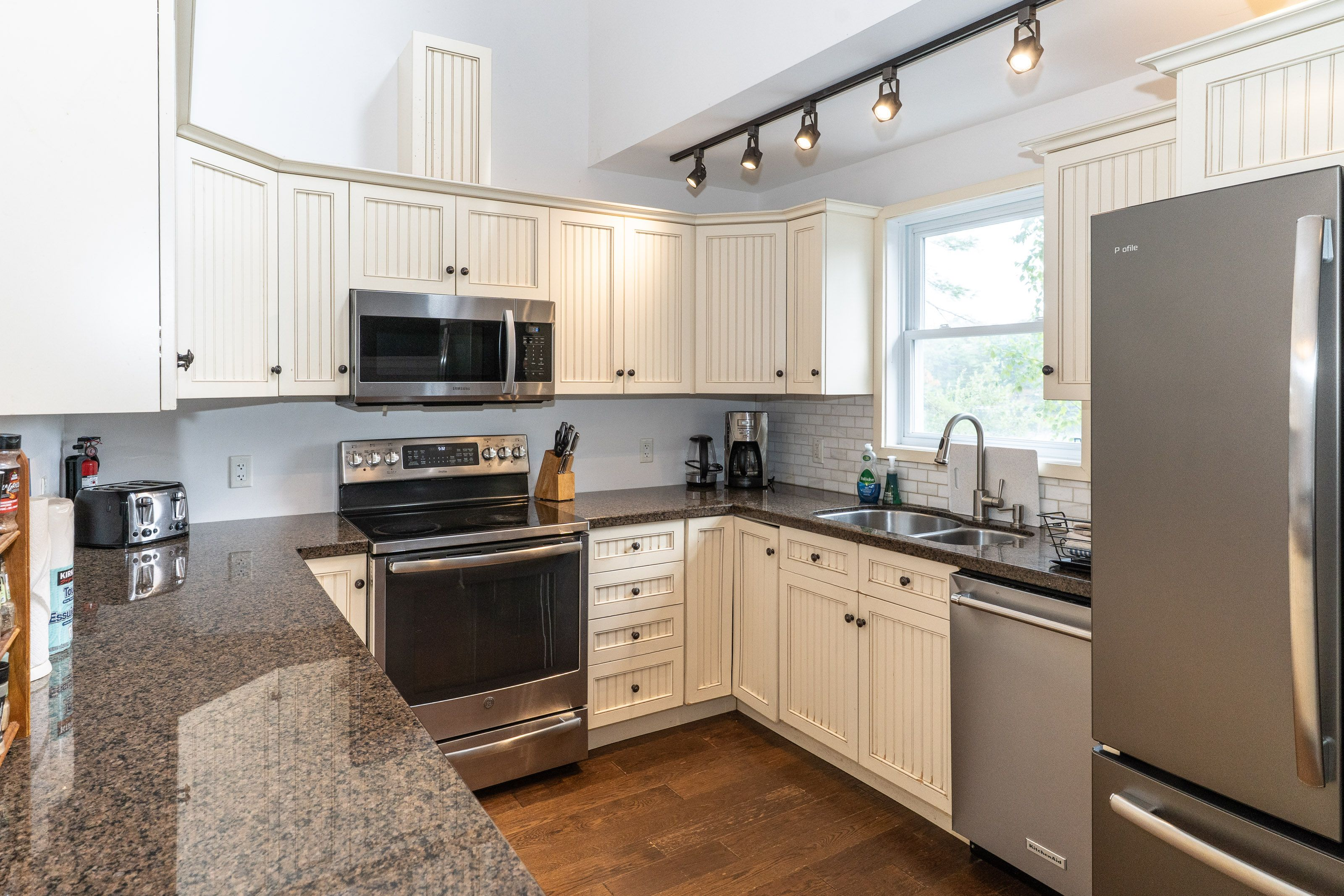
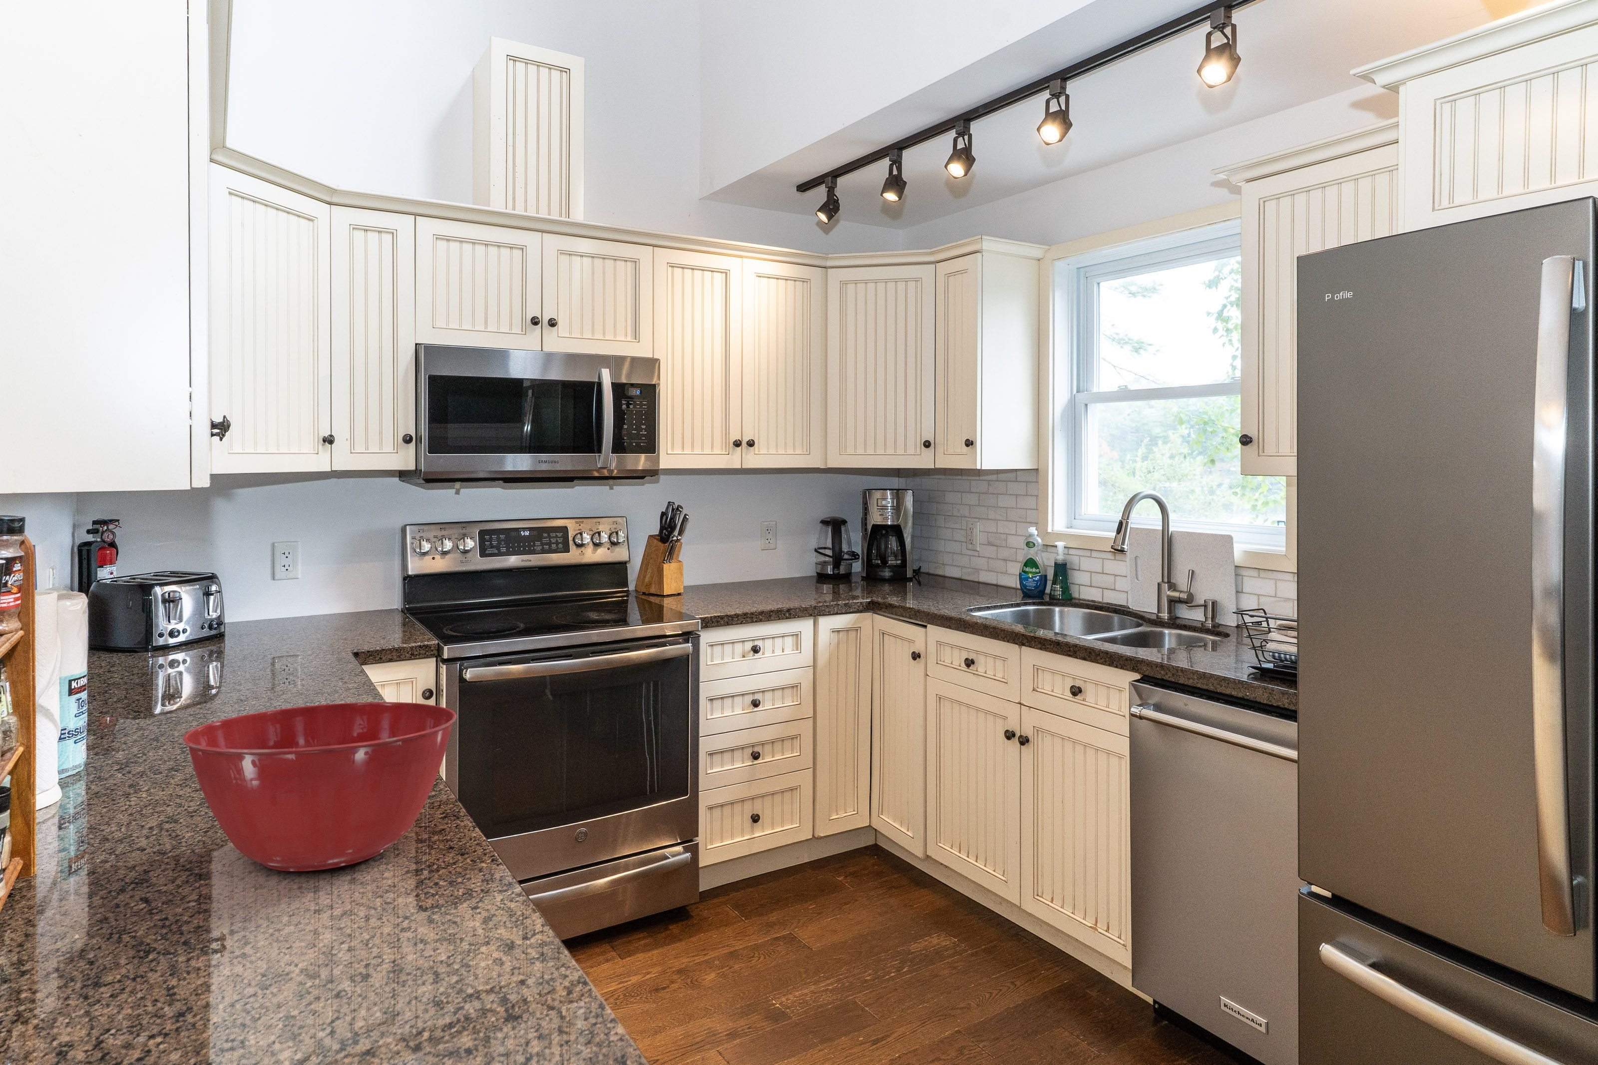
+ mixing bowl [182,701,457,871]
